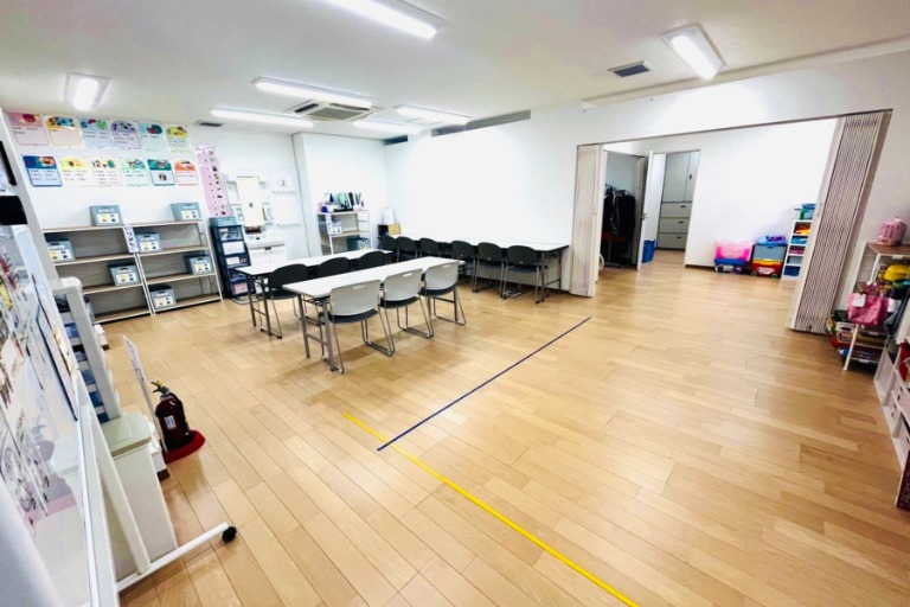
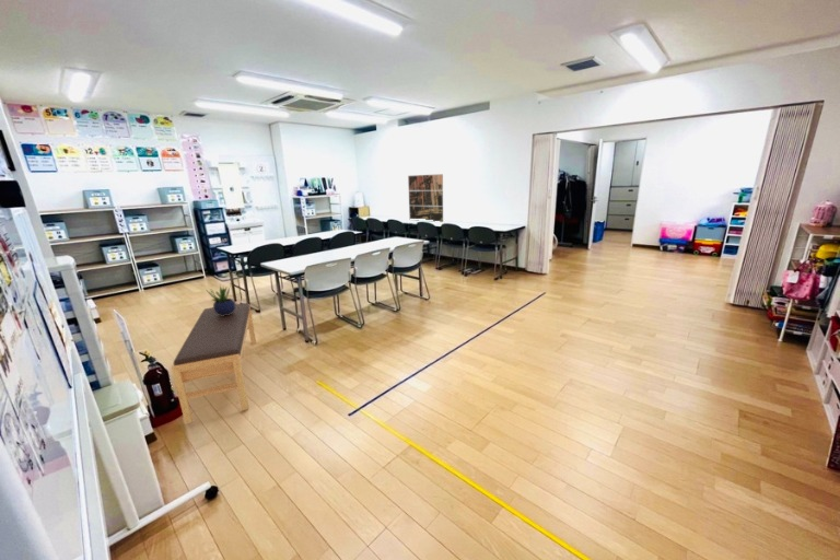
+ wall art [407,173,444,223]
+ potted plant [207,281,236,316]
+ bench [171,302,257,424]
